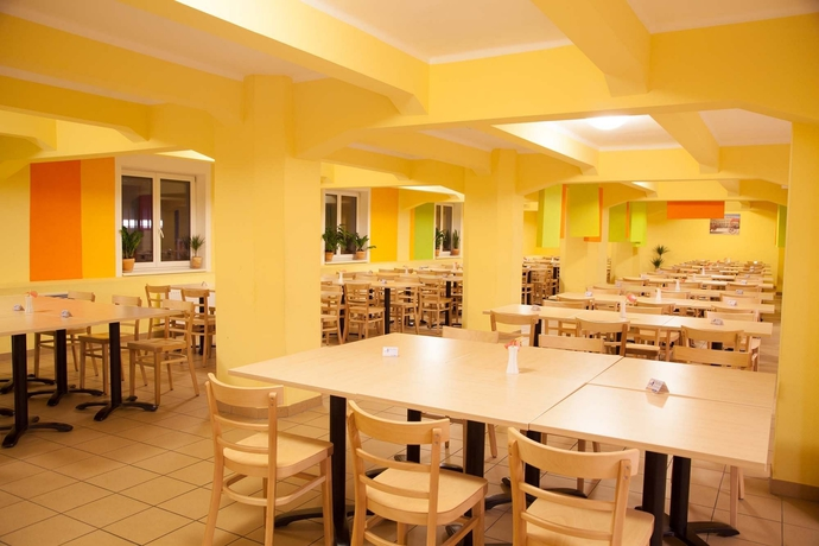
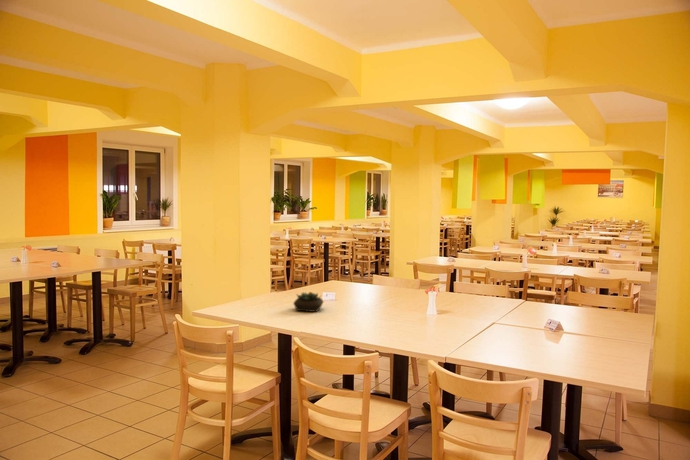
+ succulent plant [292,291,325,313]
